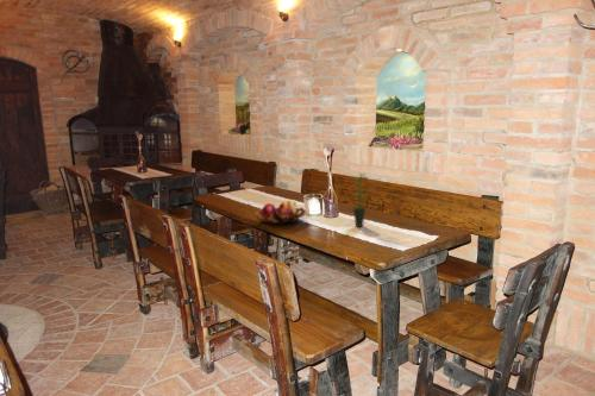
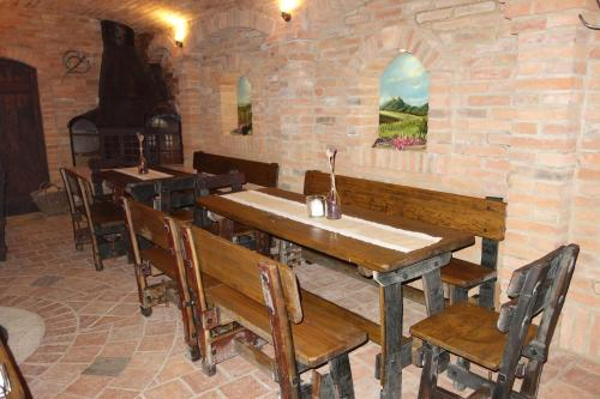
- fruit basket [255,199,307,226]
- potted plant [350,171,374,227]
